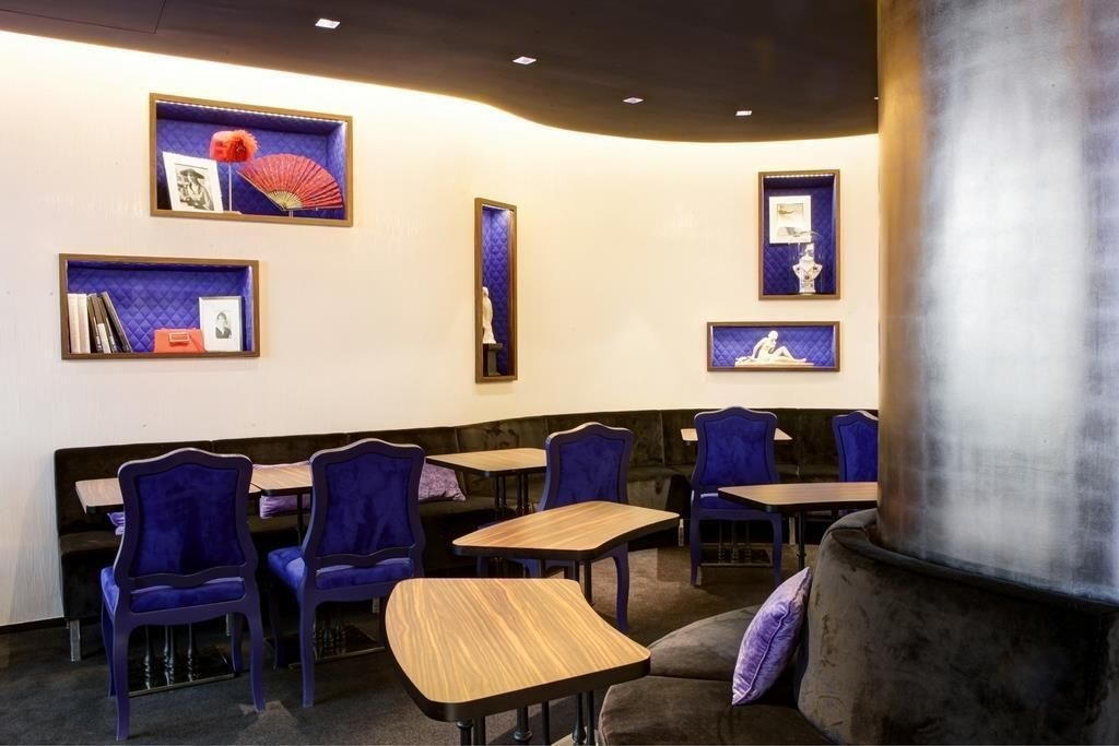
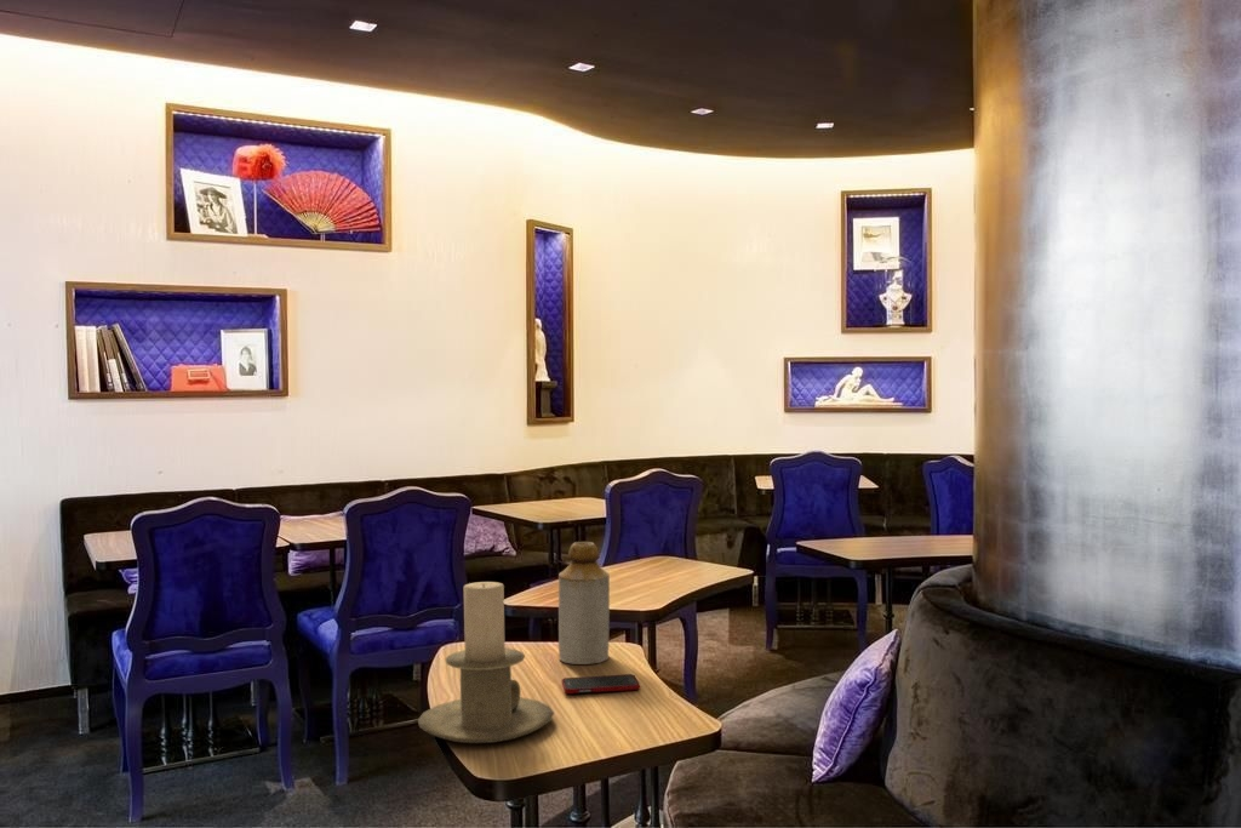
+ cell phone [561,673,641,695]
+ candle holder [417,581,555,744]
+ bottle [557,541,611,666]
